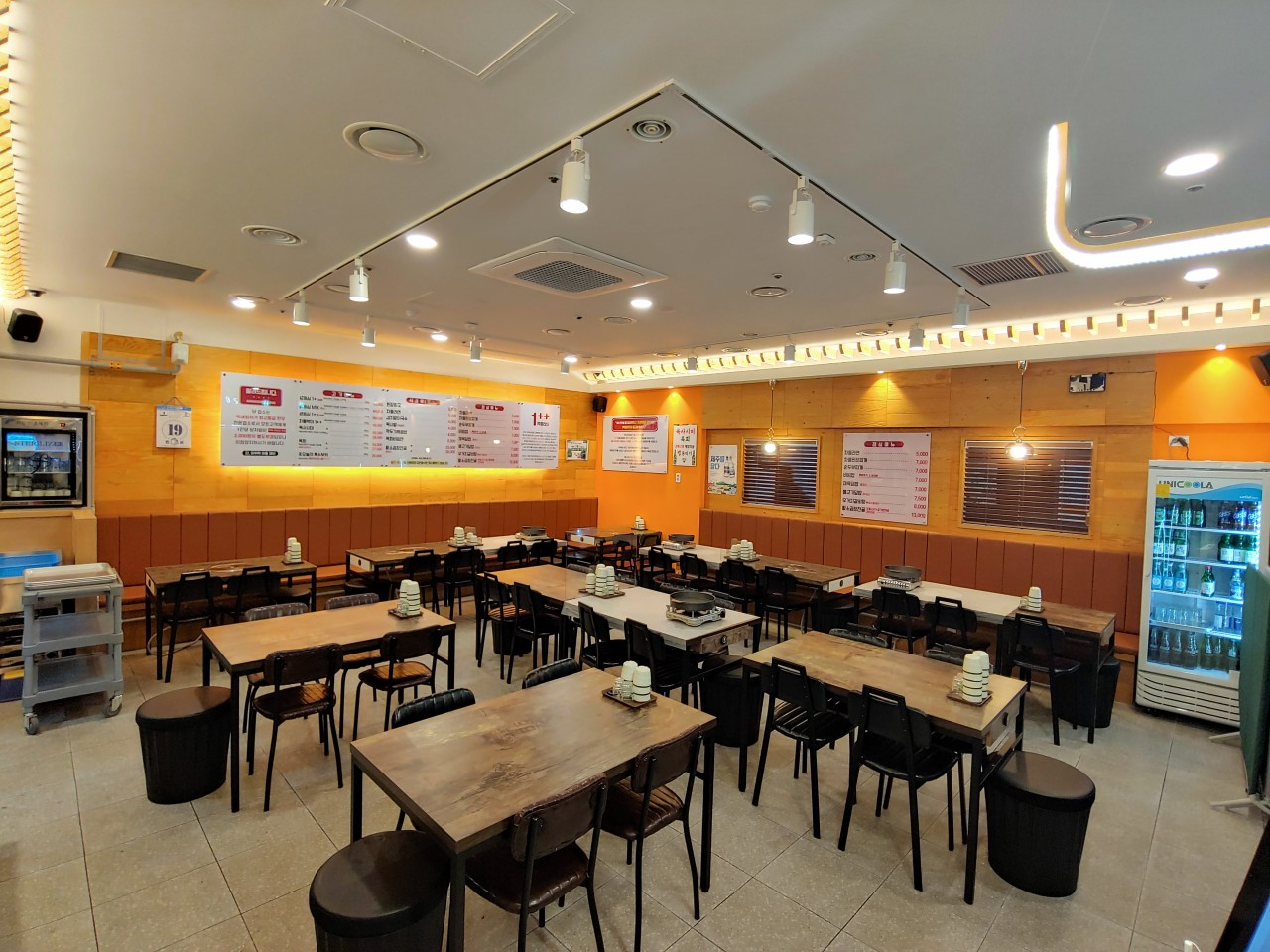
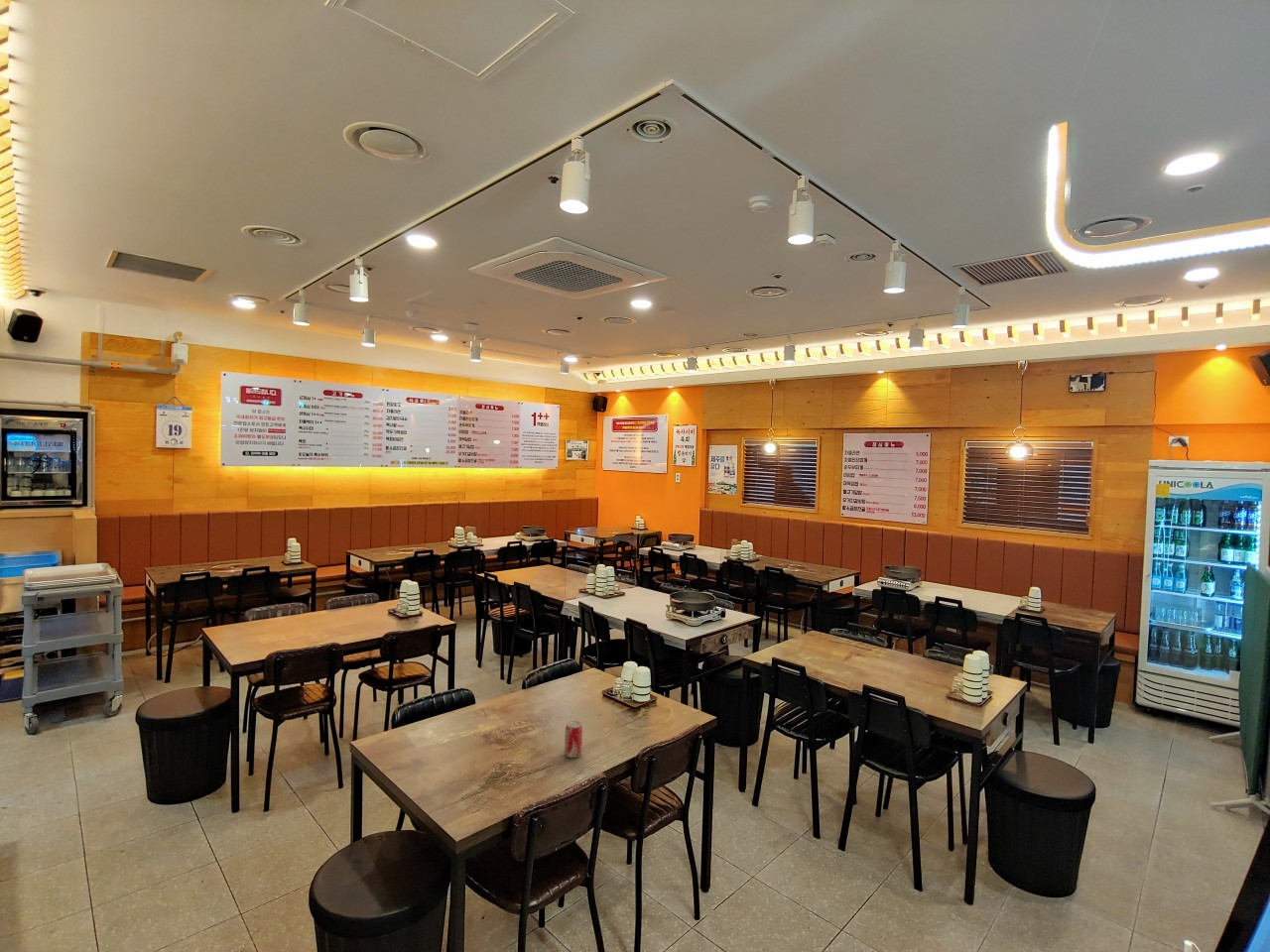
+ beverage can [564,720,583,759]
